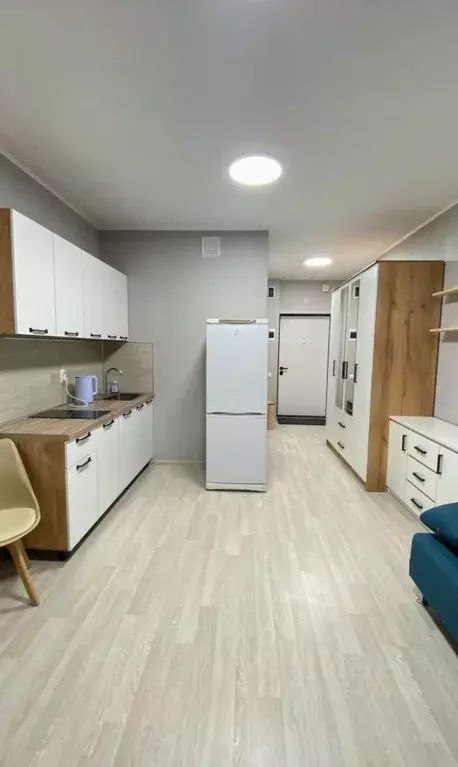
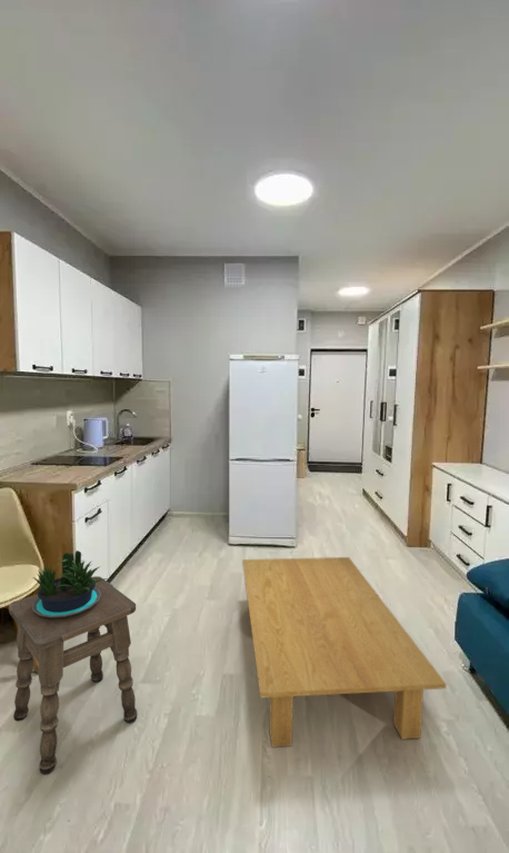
+ side table [8,575,138,775]
+ coffee table [241,556,448,748]
+ potted plant [31,549,111,618]
